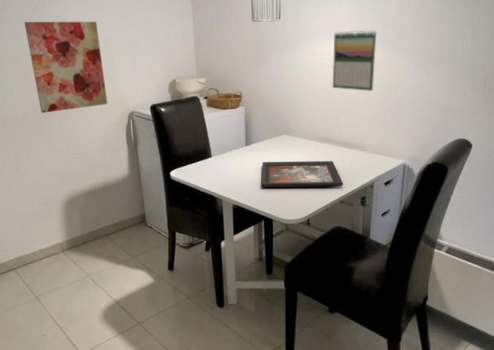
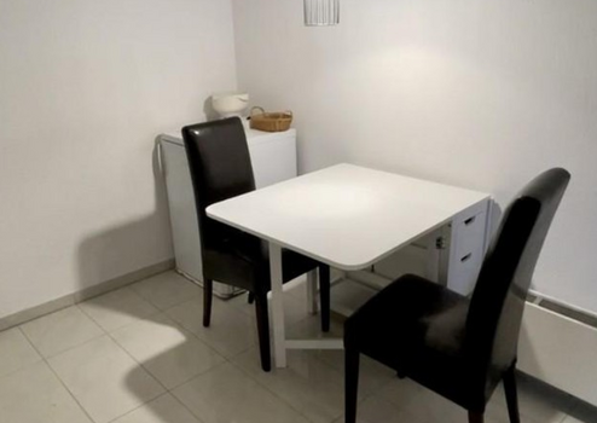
- wall art [23,21,108,114]
- calendar [332,29,377,92]
- decorative tray [261,160,344,188]
